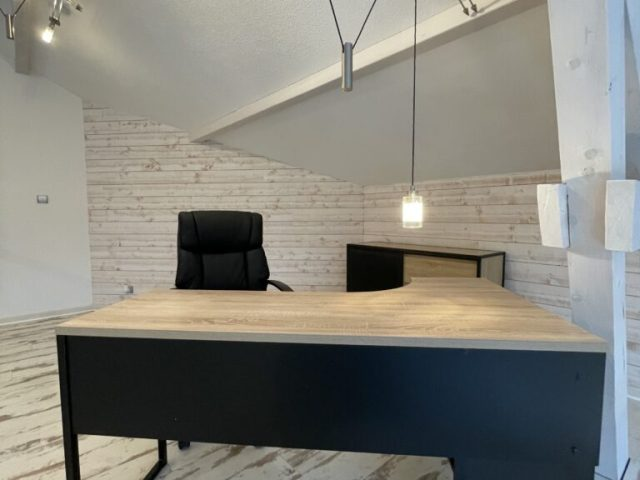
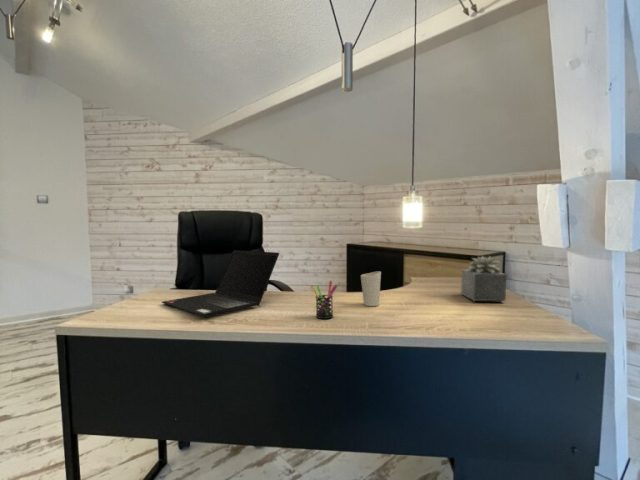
+ cup [360,270,382,307]
+ succulent plant [460,255,507,302]
+ laptop computer [161,249,280,318]
+ pen holder [312,280,338,320]
